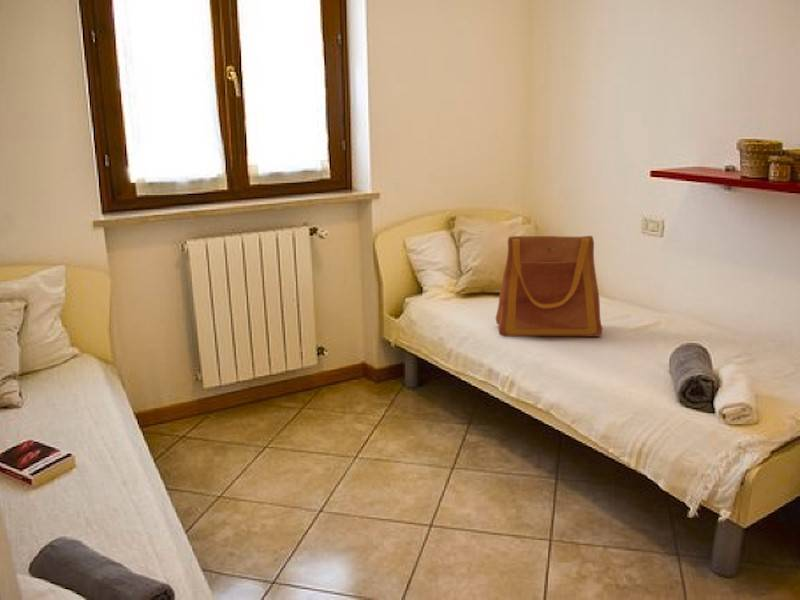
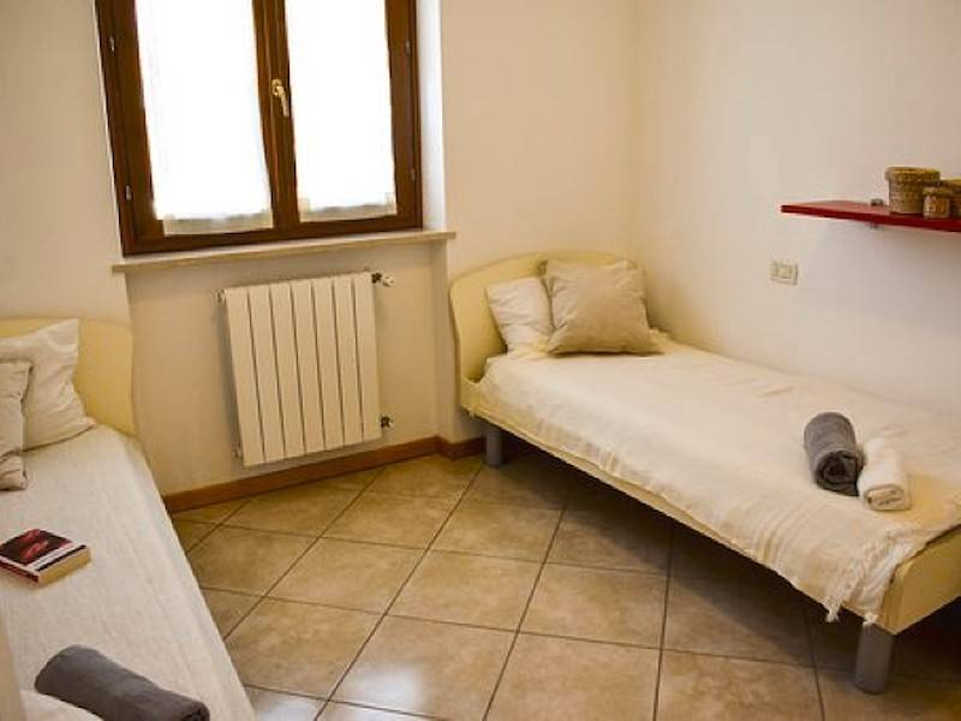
- tote bag [495,235,603,338]
